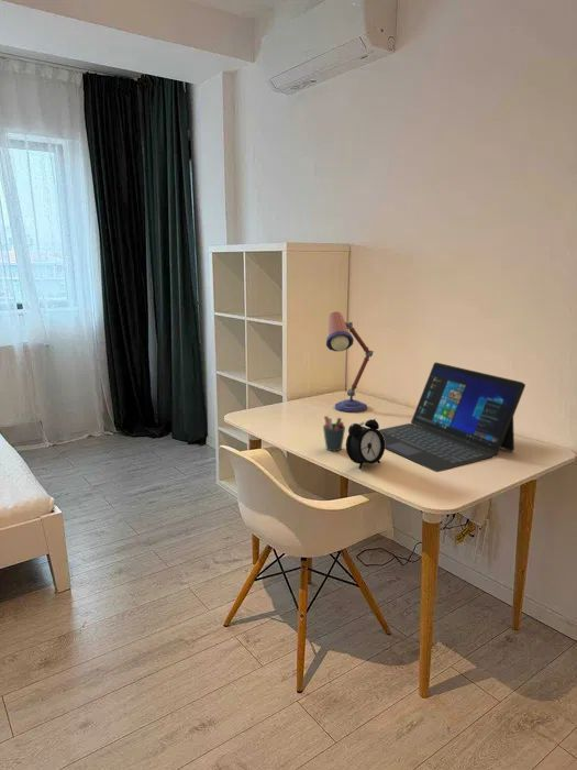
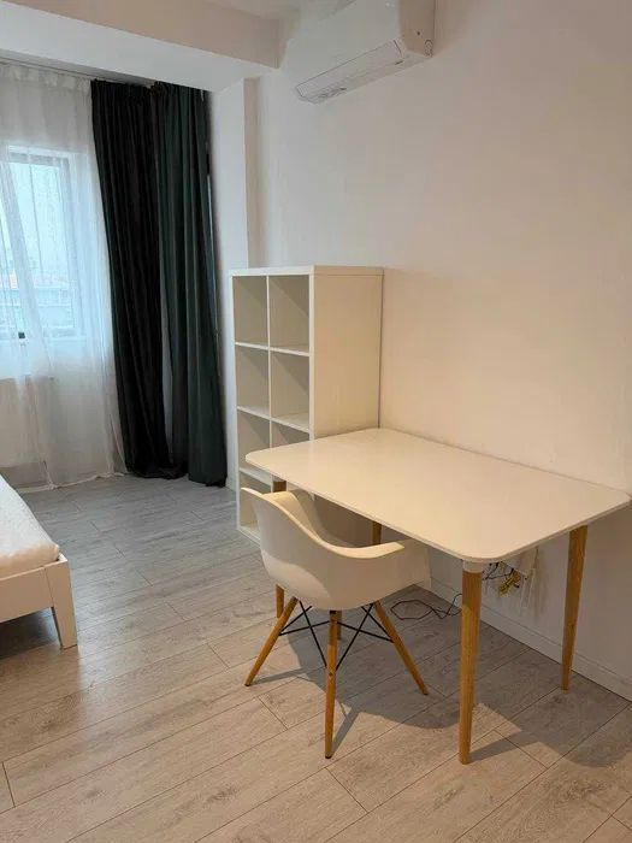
- laptop [377,361,526,473]
- alarm clock [345,418,386,471]
- pen holder [322,415,346,452]
- desk lamp [325,310,375,414]
